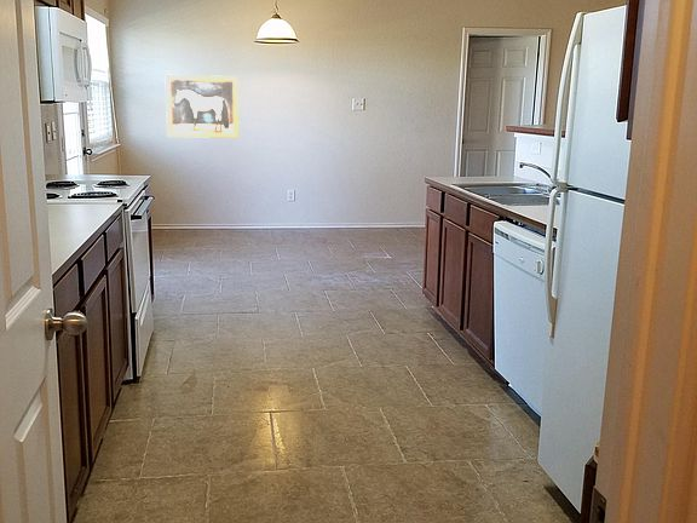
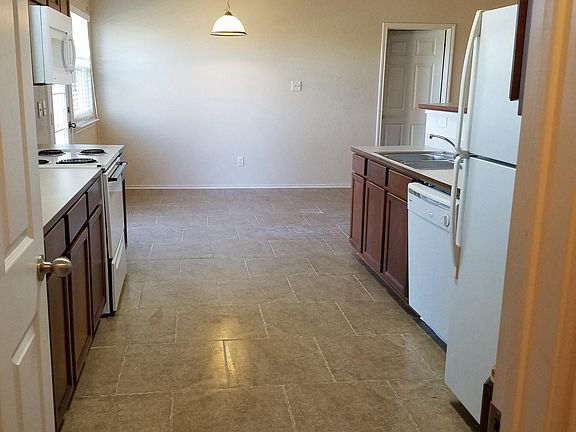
- wall art [165,73,240,139]
